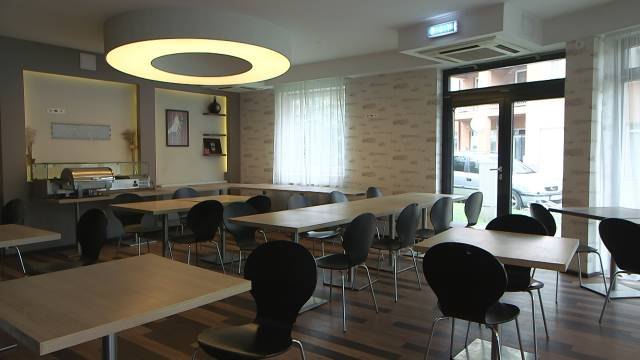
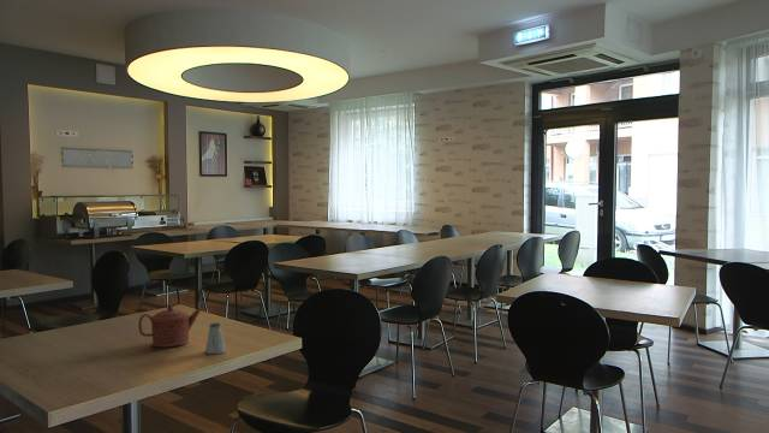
+ teapot [137,303,202,349]
+ saltshaker [204,321,227,355]
